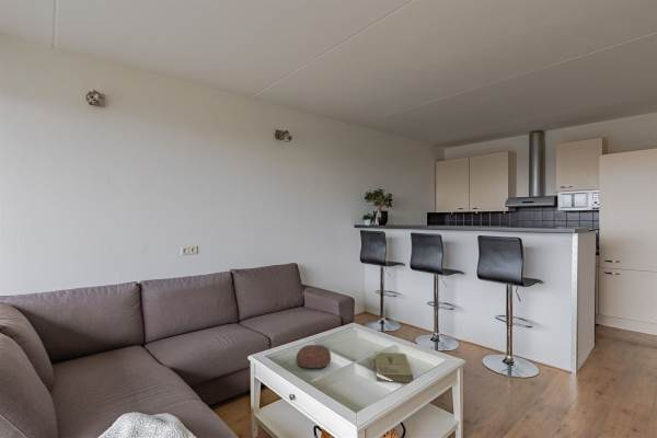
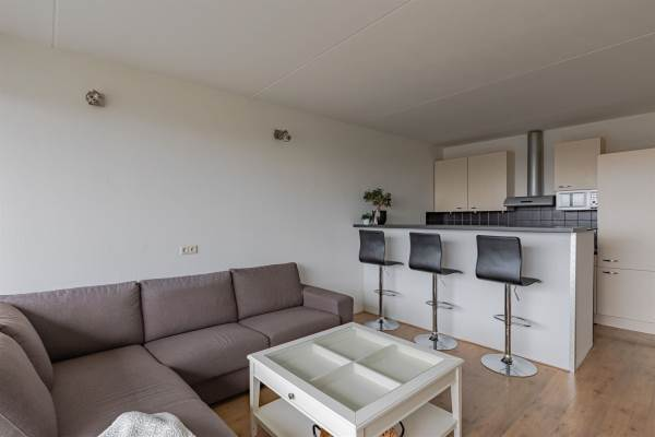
- decorative bowl [296,344,332,370]
- book [373,351,414,383]
